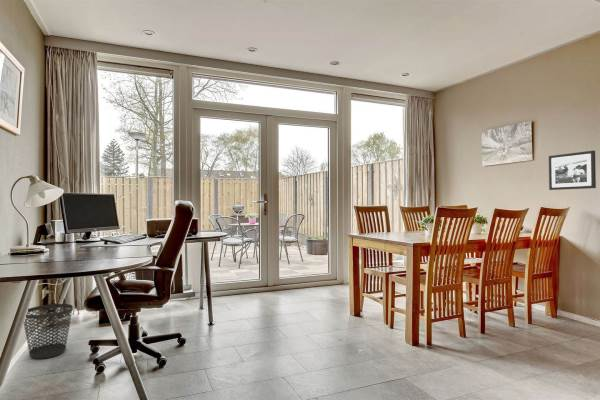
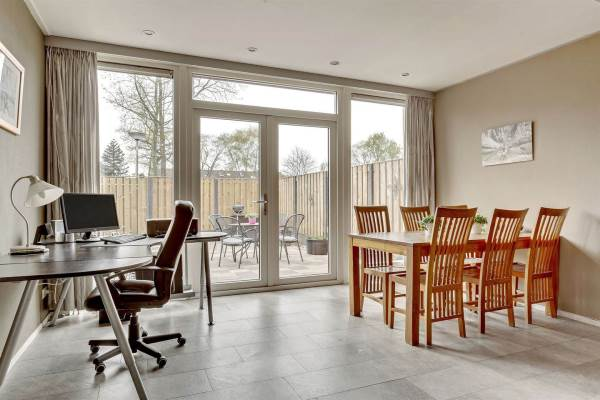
- picture frame [548,150,597,191]
- wastebasket [23,303,74,360]
